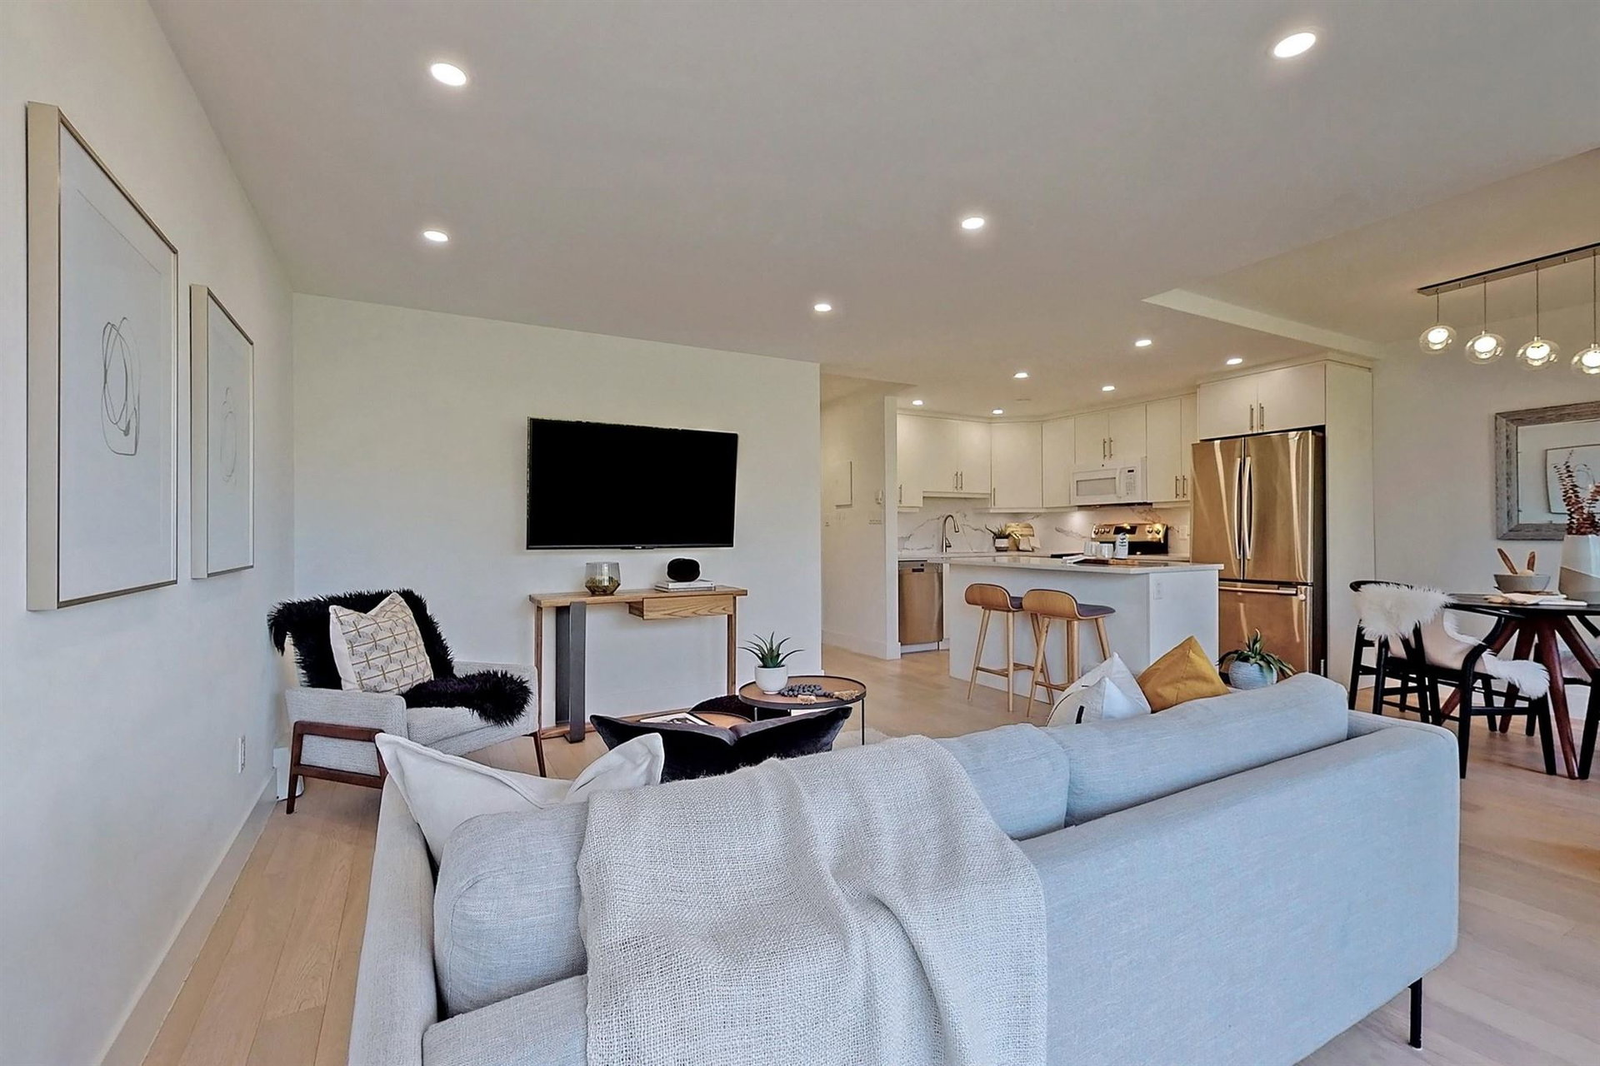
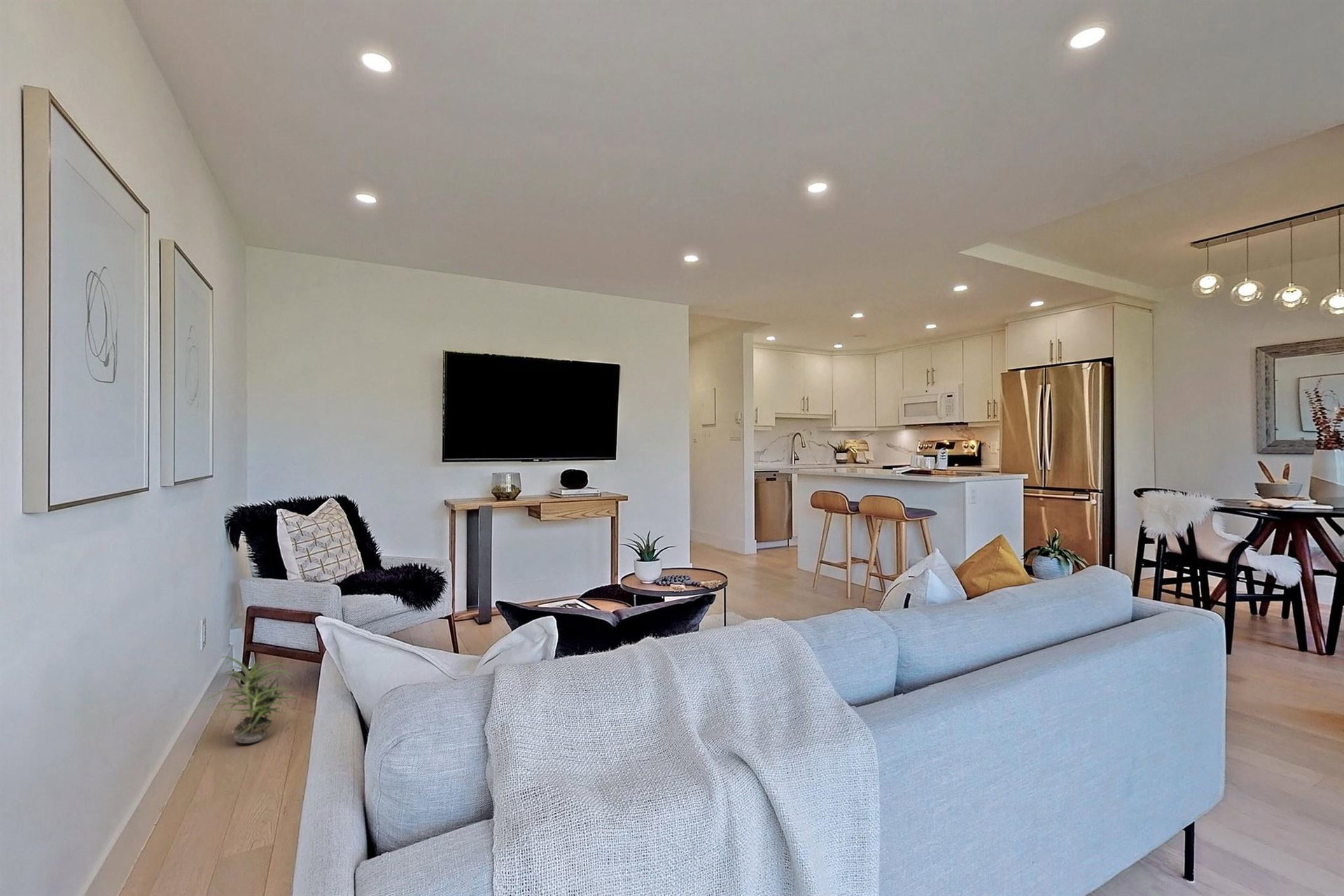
+ potted plant [200,655,298,744]
